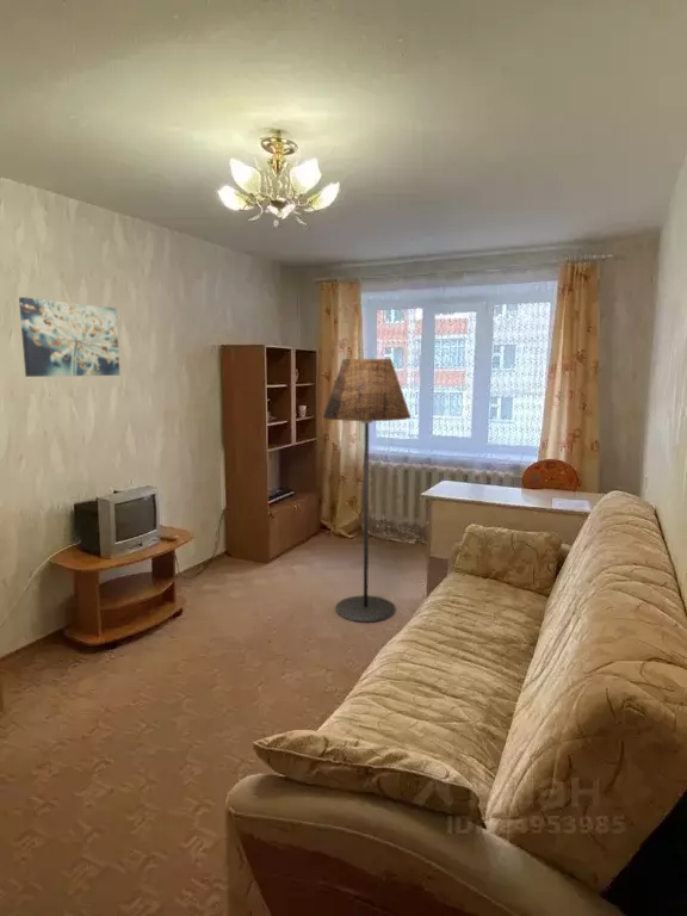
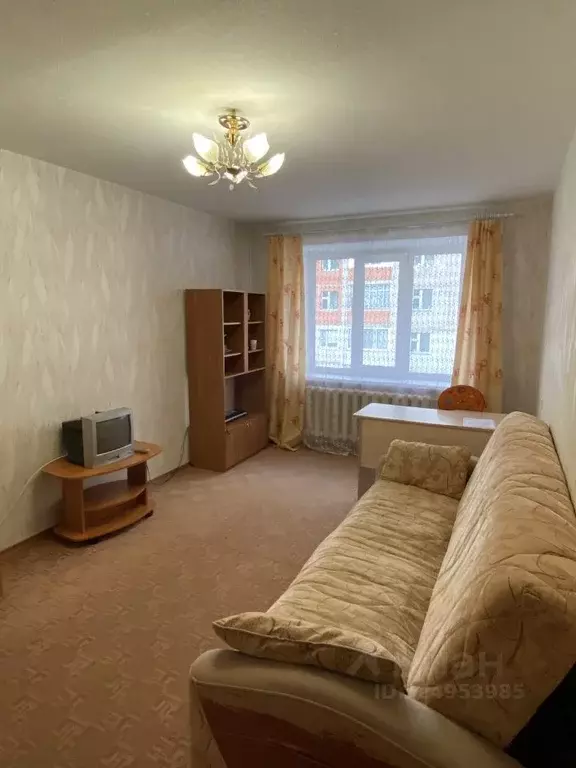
- floor lamp [322,358,411,624]
- wall art [18,296,122,378]
